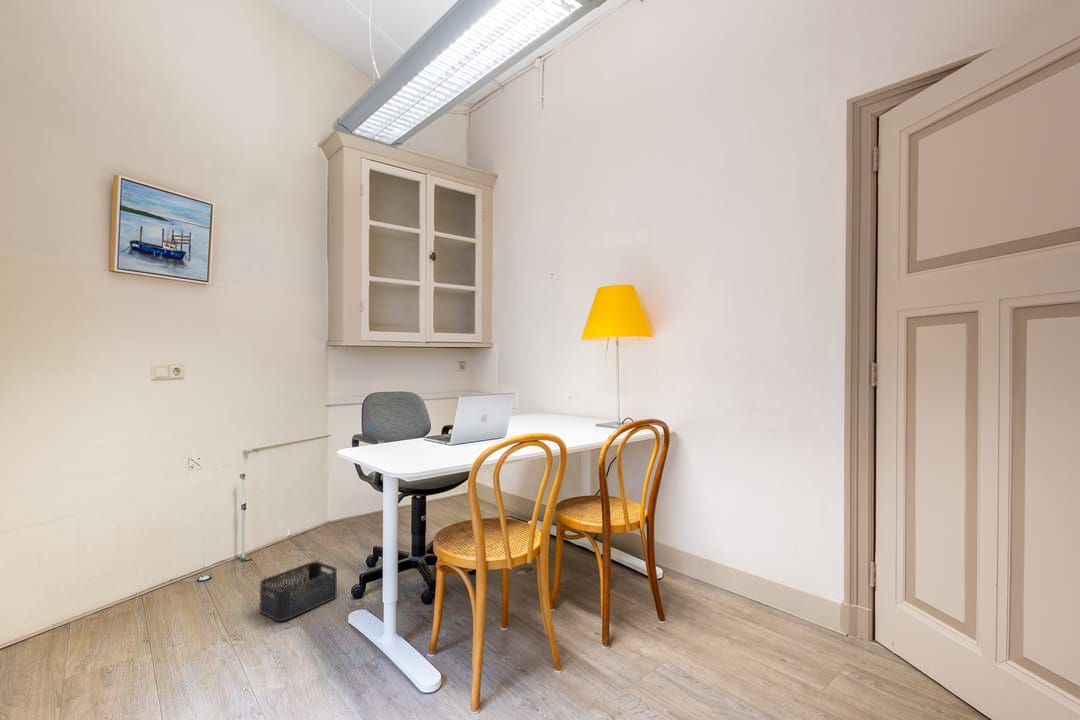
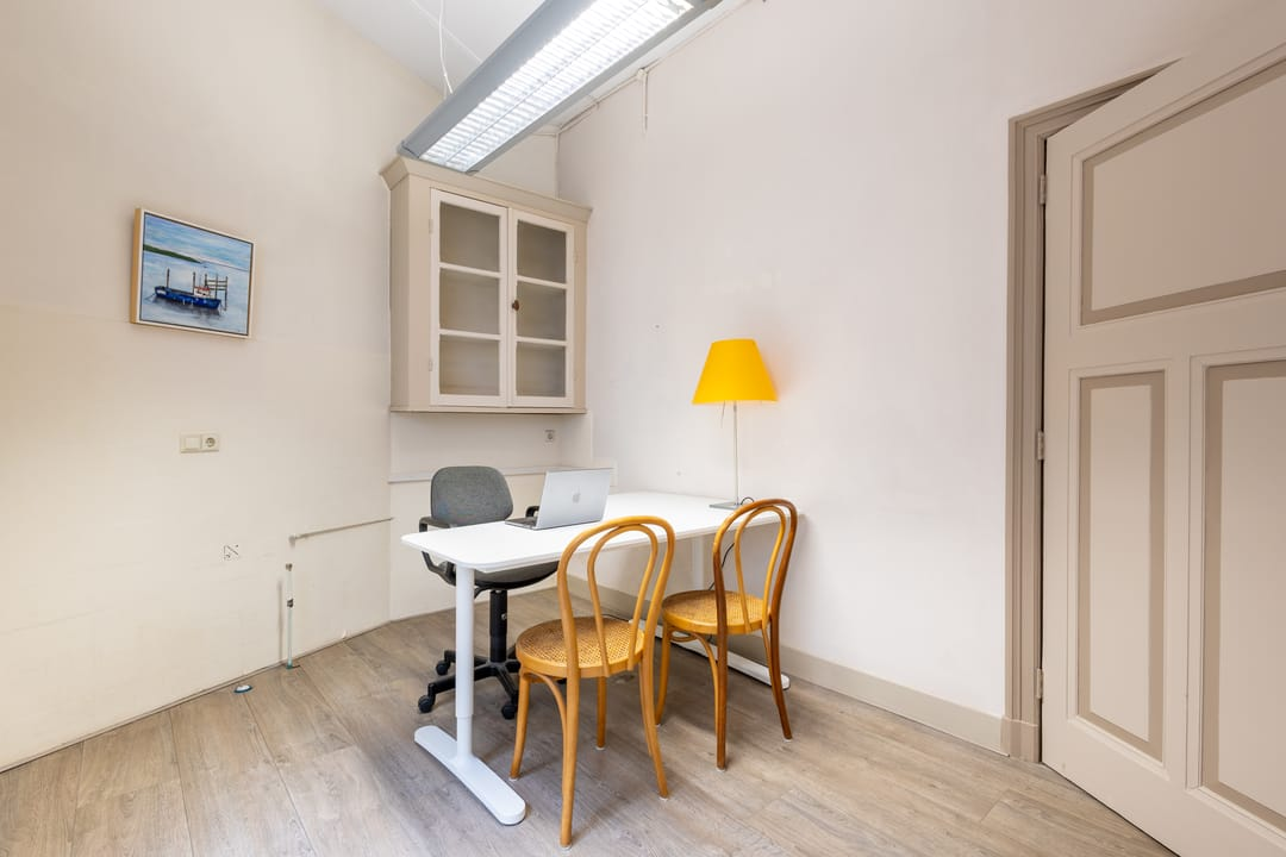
- storage bin [258,560,338,622]
